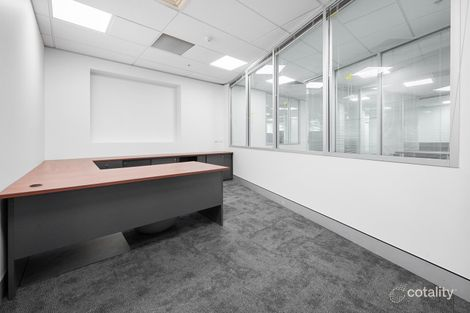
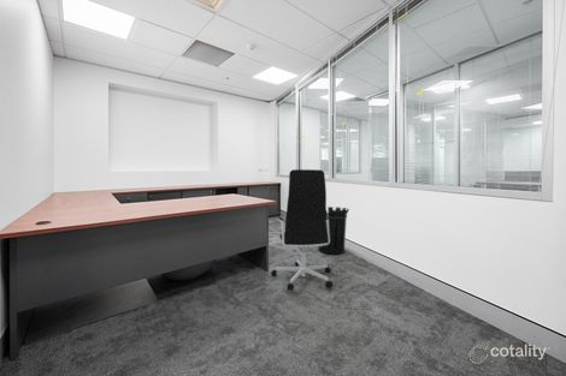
+ waste bin [317,205,350,255]
+ office chair [270,168,334,292]
